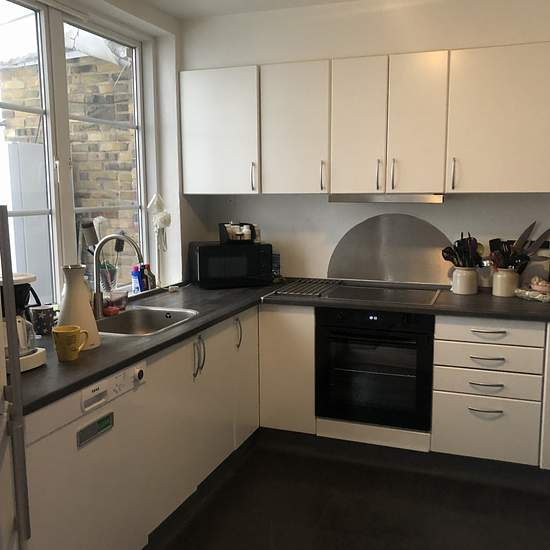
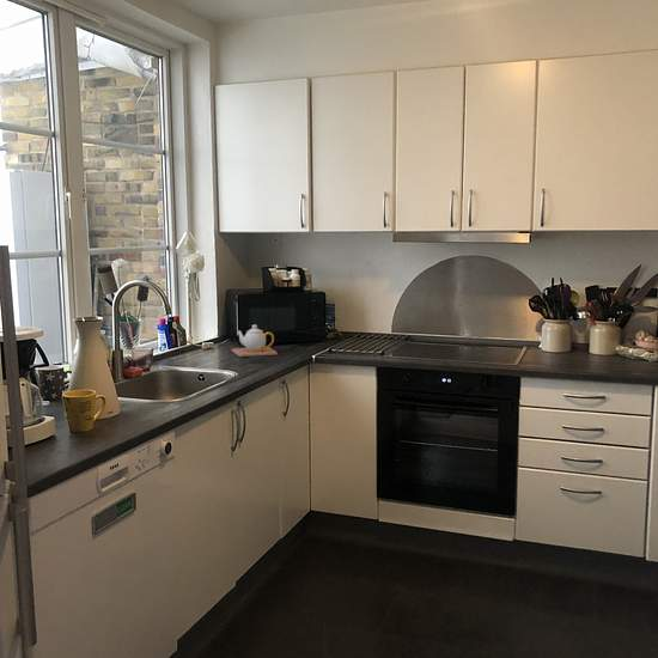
+ teapot [231,323,279,358]
